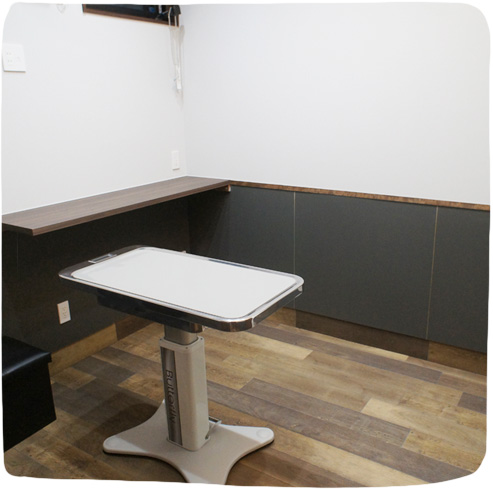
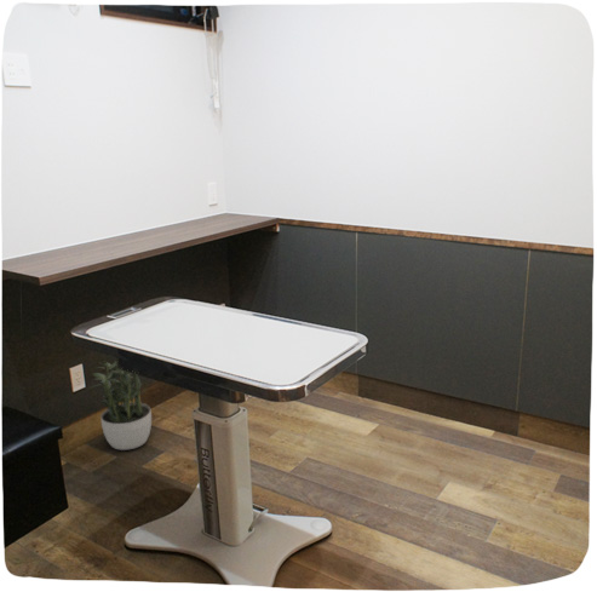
+ potted plant [88,360,153,452]
